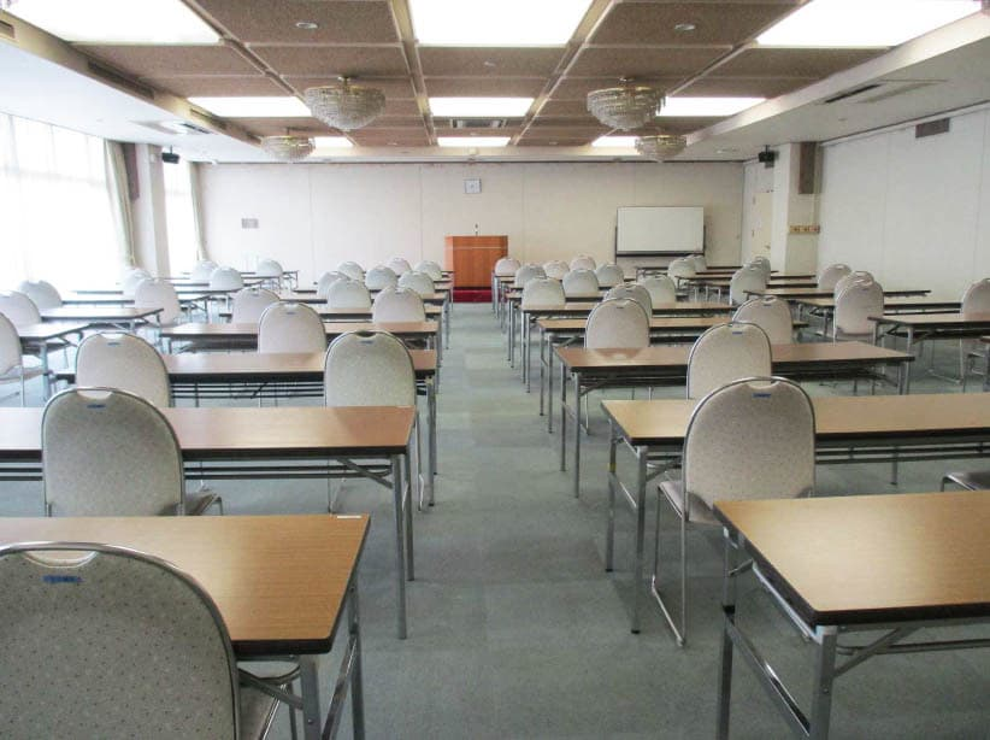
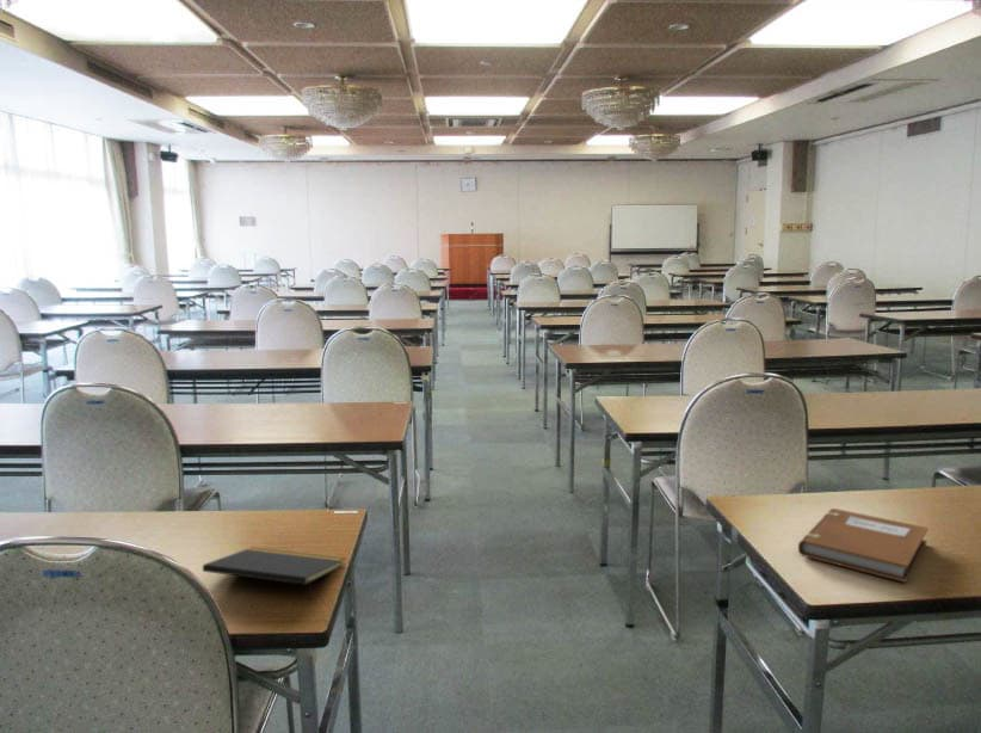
+ notepad [202,546,347,602]
+ notebook [797,507,930,584]
